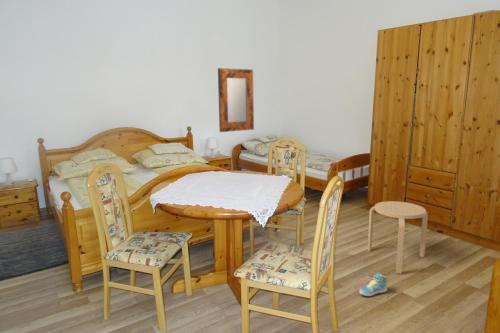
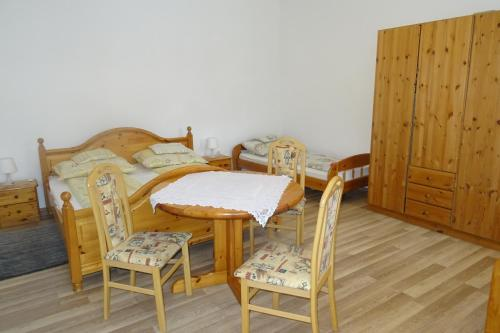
- home mirror [217,67,255,133]
- sneaker [358,271,388,297]
- stool [367,200,429,275]
